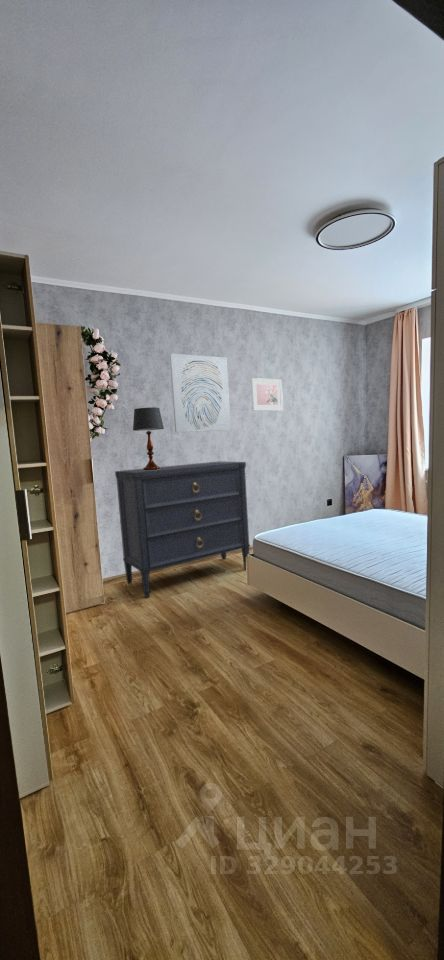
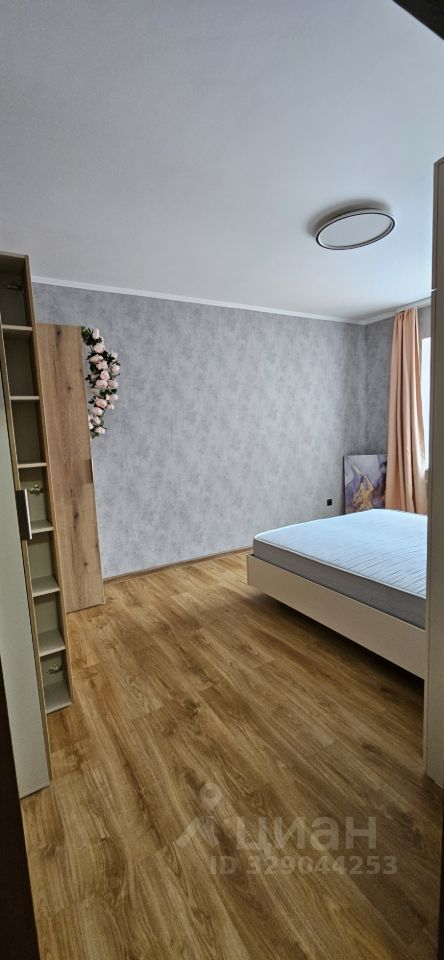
- dresser [114,461,251,599]
- wall art [169,352,232,434]
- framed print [250,377,284,412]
- table lamp [132,407,165,470]
